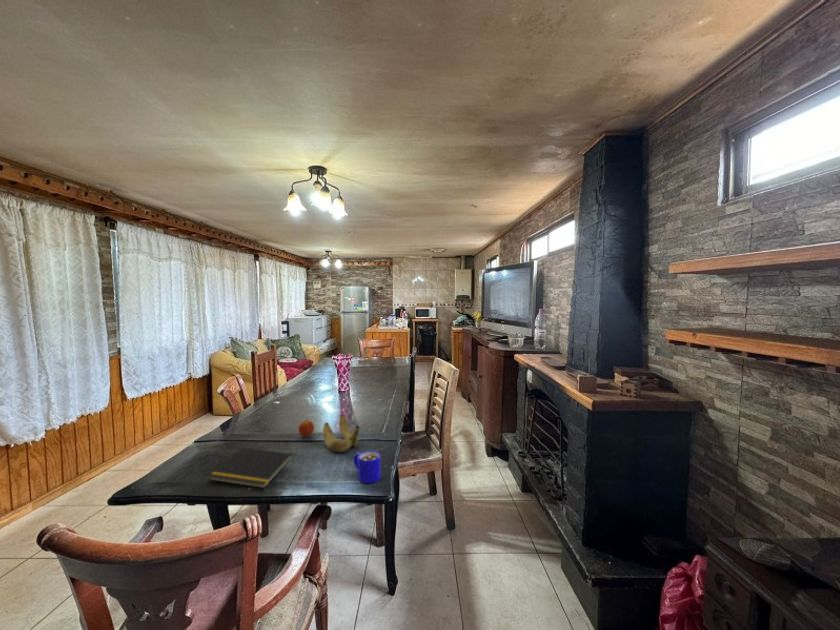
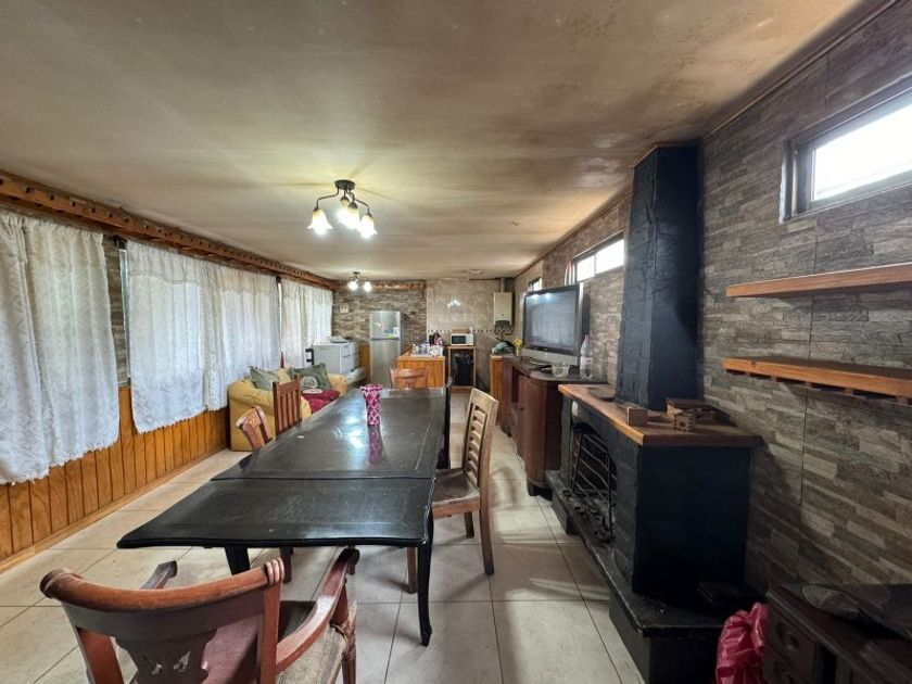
- banana [322,413,360,453]
- notepad [207,447,294,489]
- fruit [297,419,315,438]
- mug [353,450,382,484]
